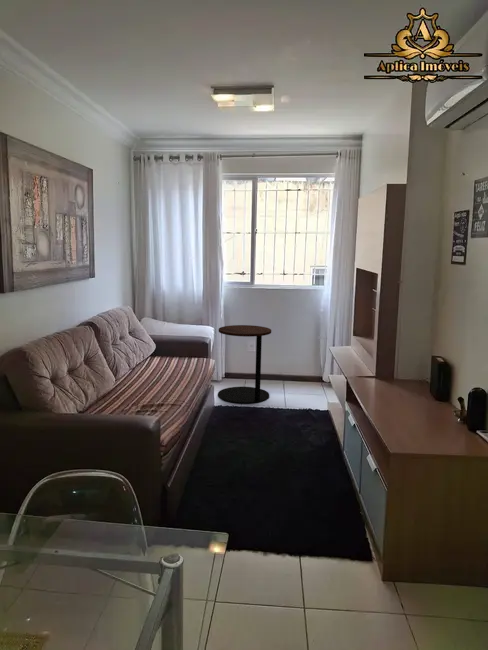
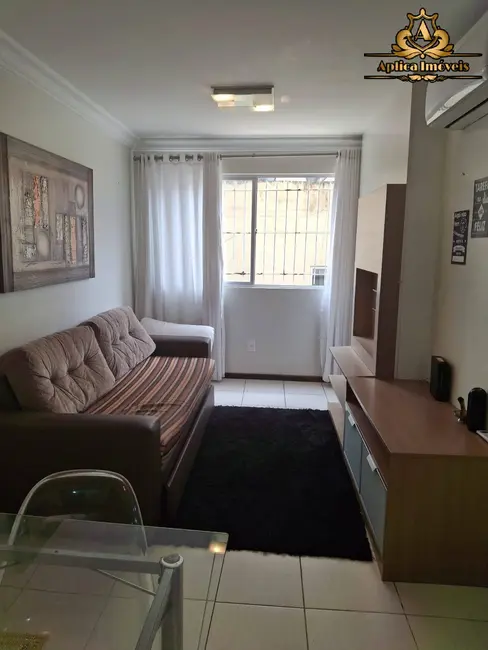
- side table [217,324,272,405]
